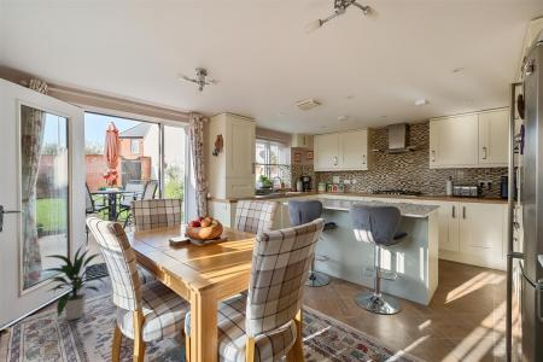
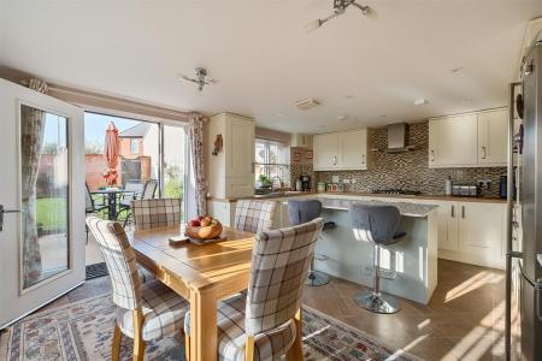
- indoor plant [40,245,106,321]
